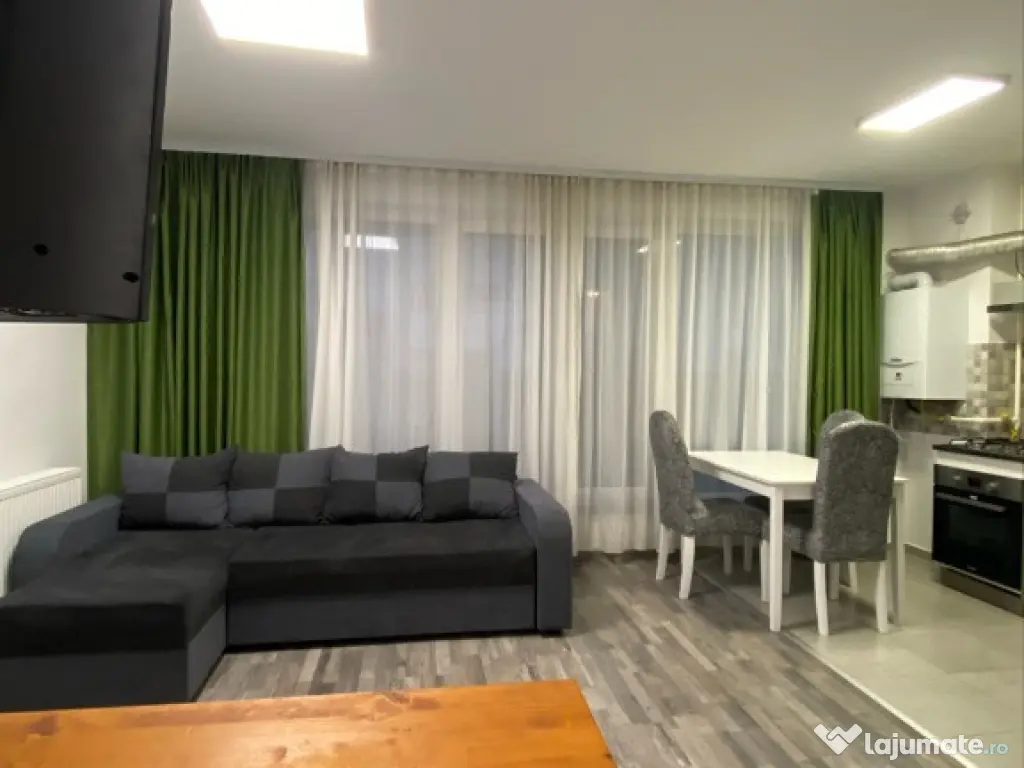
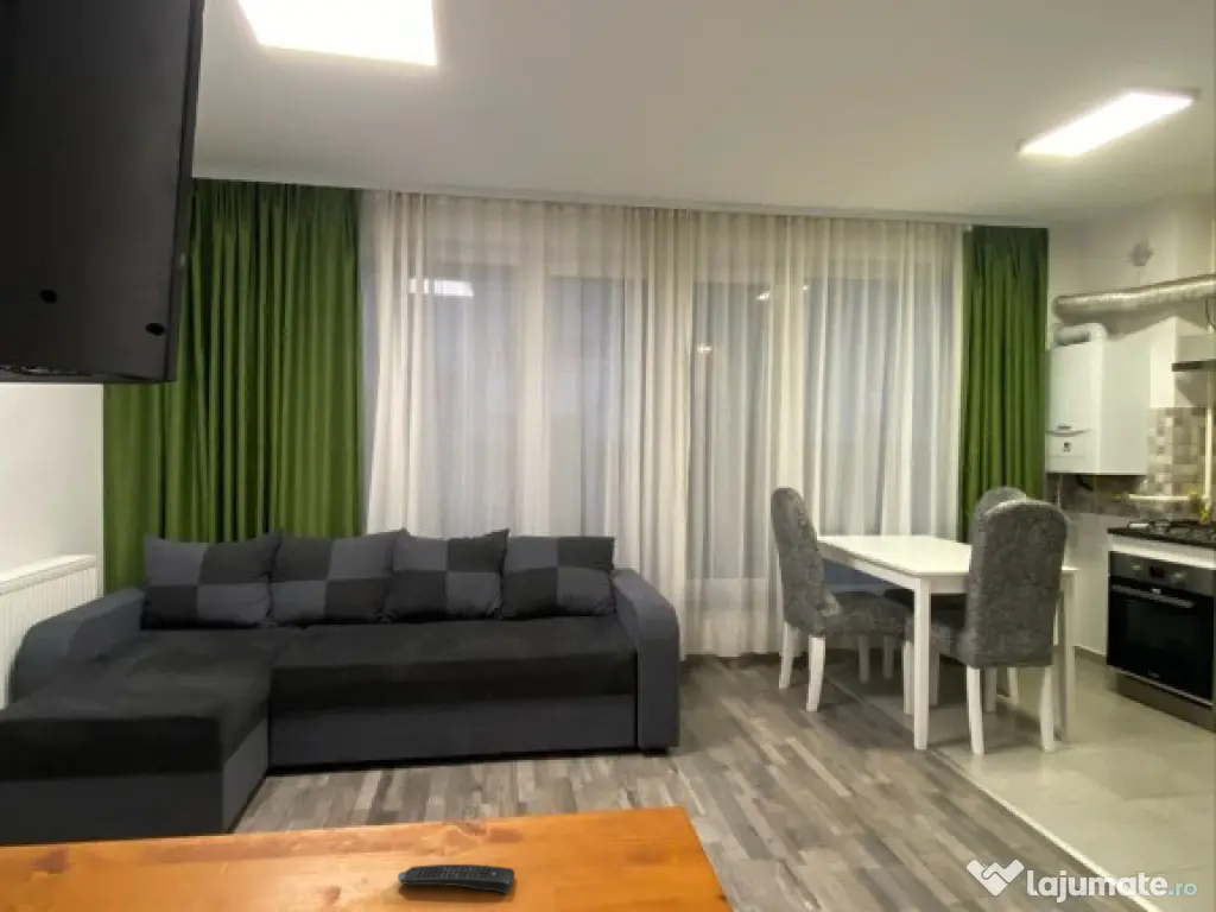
+ remote control [397,863,515,895]
